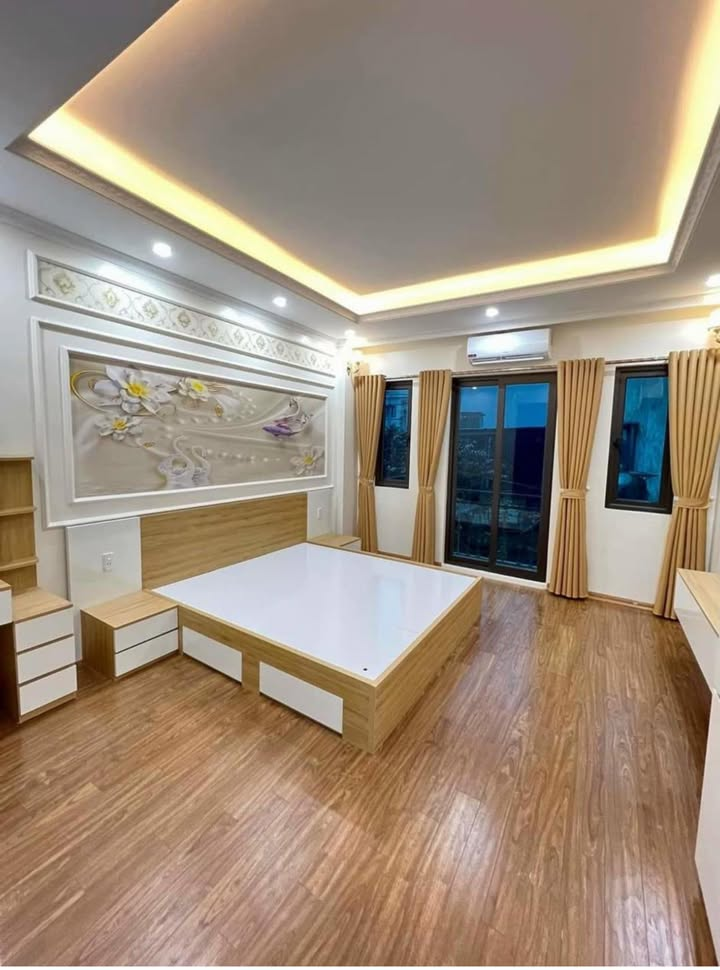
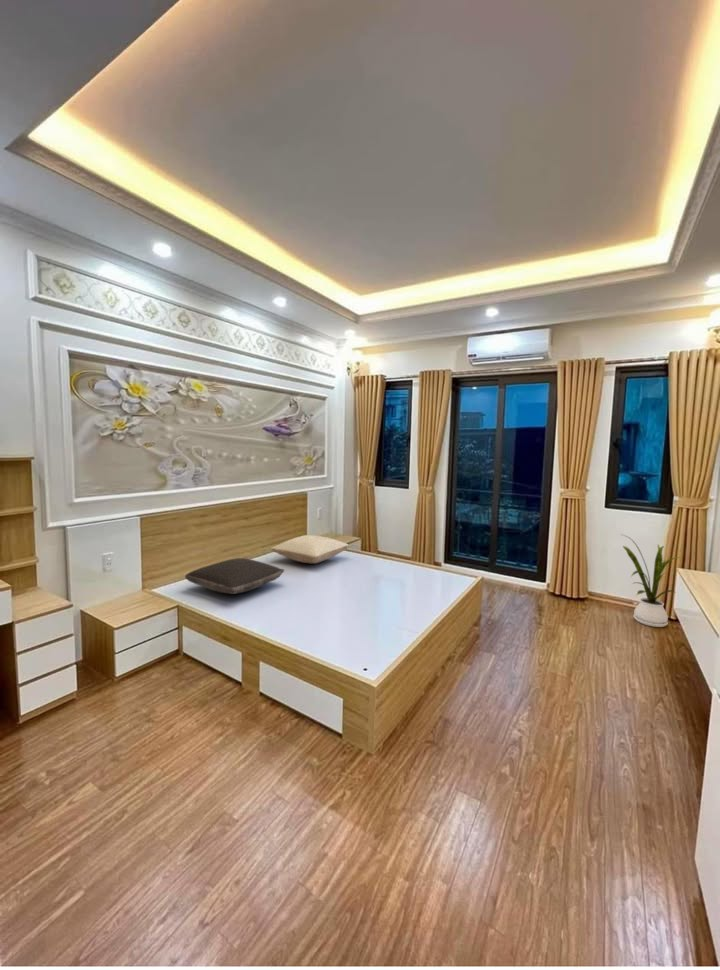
+ pillow [270,534,349,565]
+ pillow [184,557,285,595]
+ house plant [619,533,682,628]
